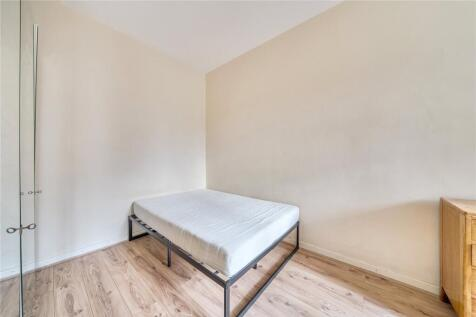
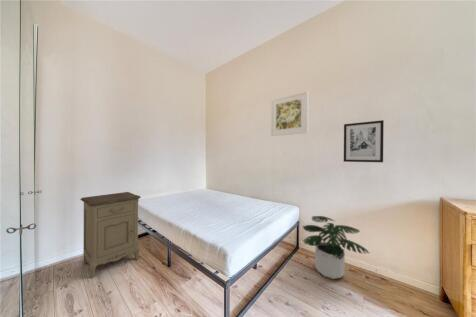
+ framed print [270,90,309,137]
+ wall art [343,119,385,163]
+ potted plant [302,215,371,280]
+ nightstand [80,191,142,279]
